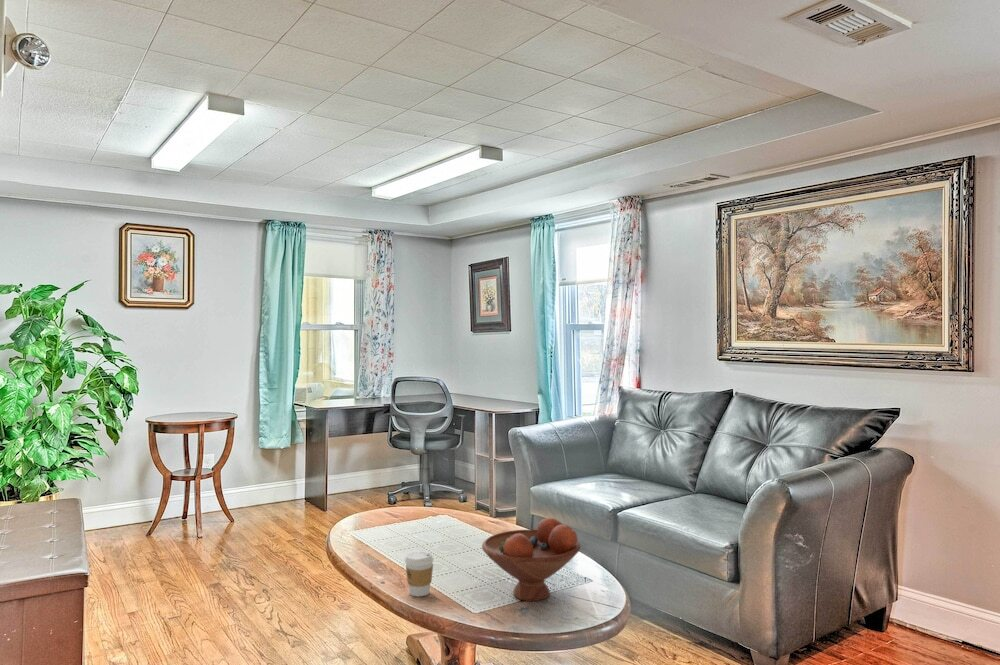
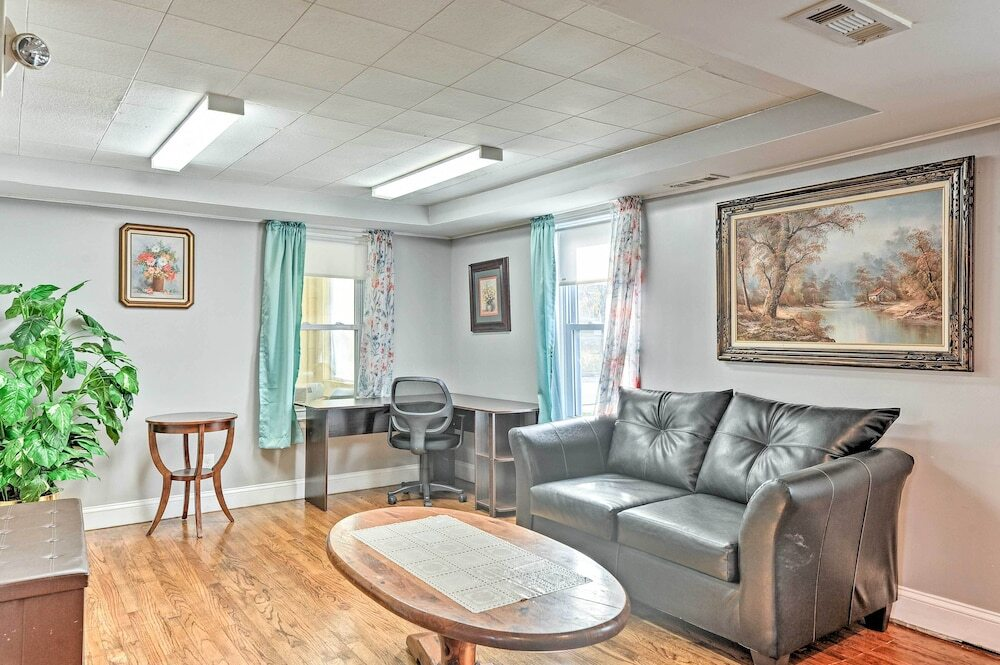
- coffee cup [404,550,434,597]
- fruit bowl [481,516,581,602]
